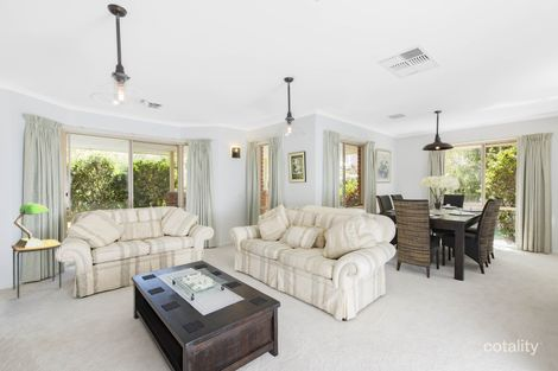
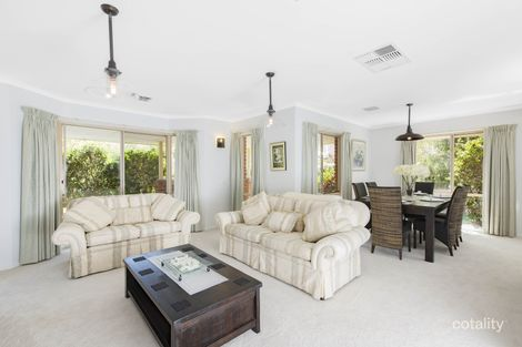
- table lamp [13,202,50,248]
- side table [11,238,63,299]
